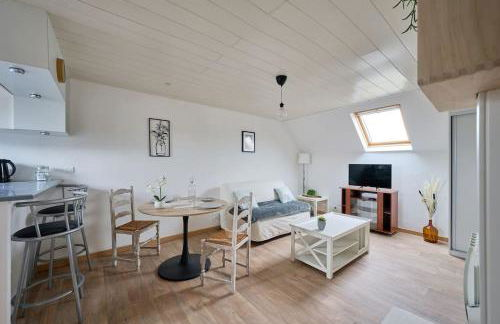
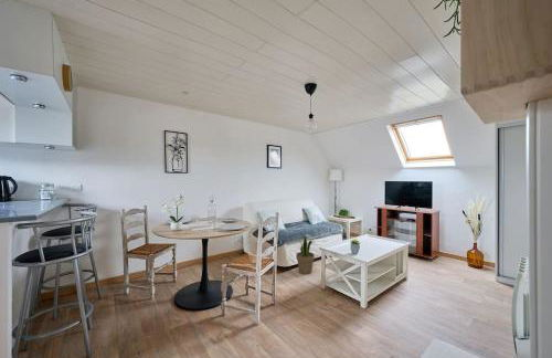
+ potted plant [295,235,316,275]
